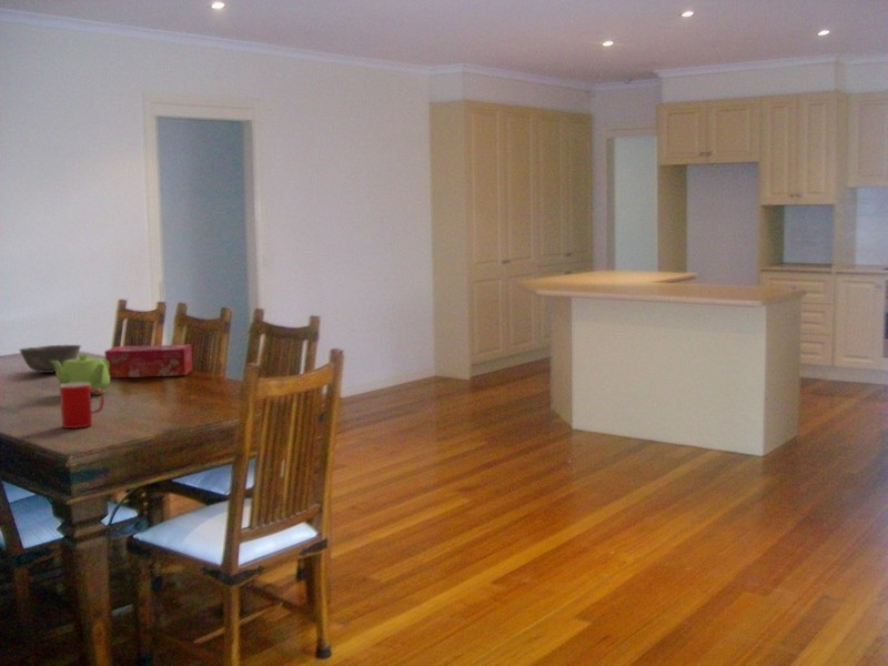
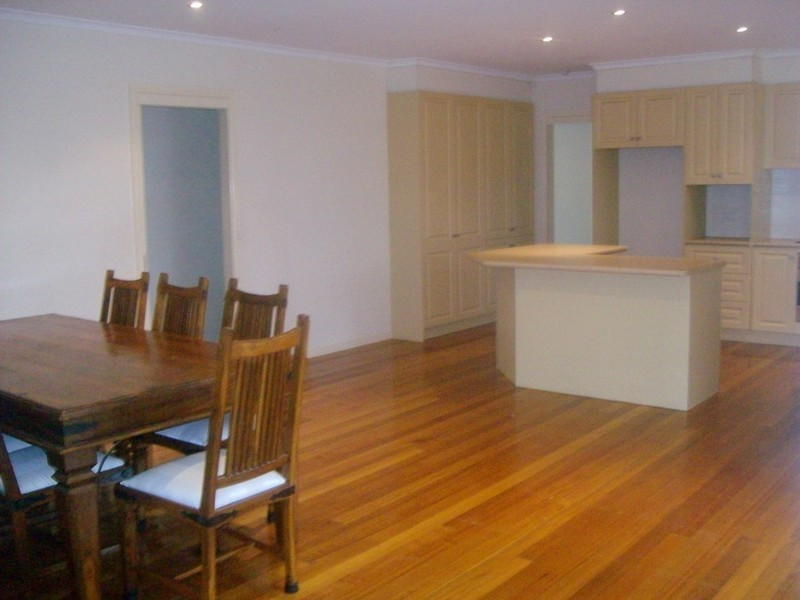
- tissue box [103,343,193,379]
- bowl [19,344,82,374]
- teapot [50,353,111,395]
- cup [59,383,105,430]
